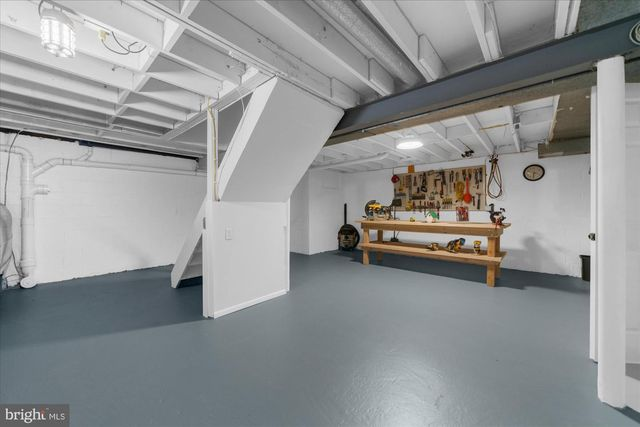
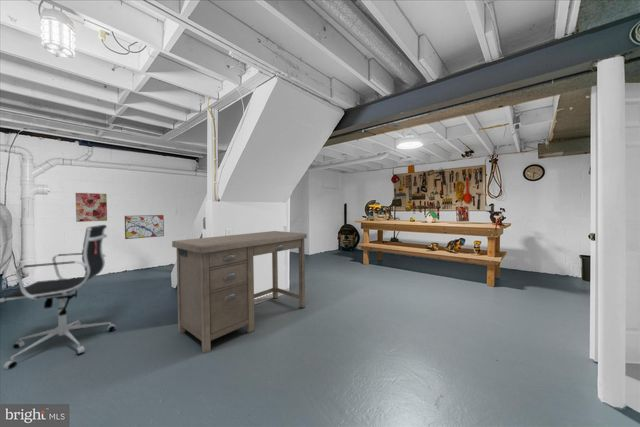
+ wall art [124,214,165,240]
+ office chair [0,224,117,370]
+ wall art [74,192,108,223]
+ desk [171,230,308,355]
